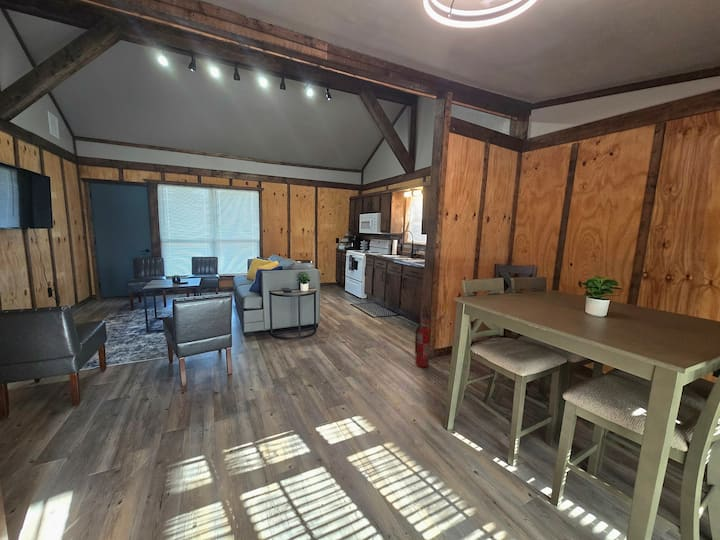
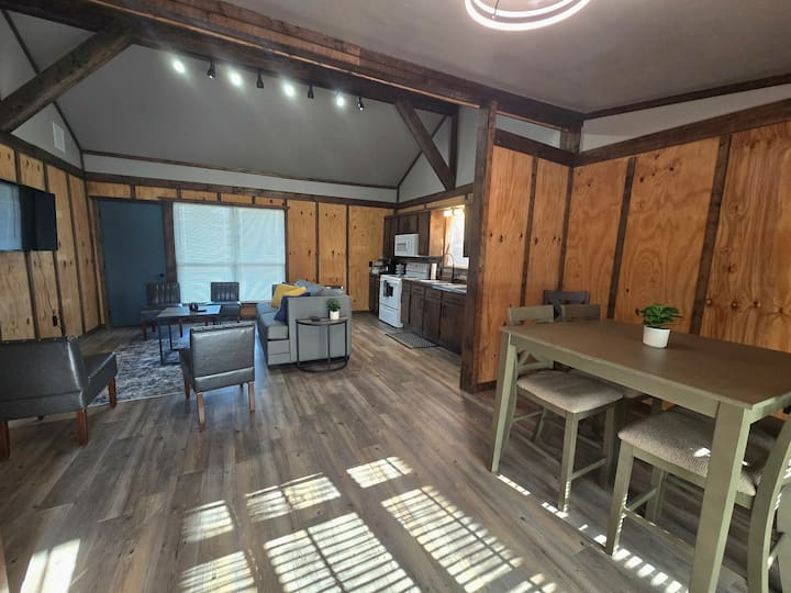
- fire extinguisher [414,318,433,369]
